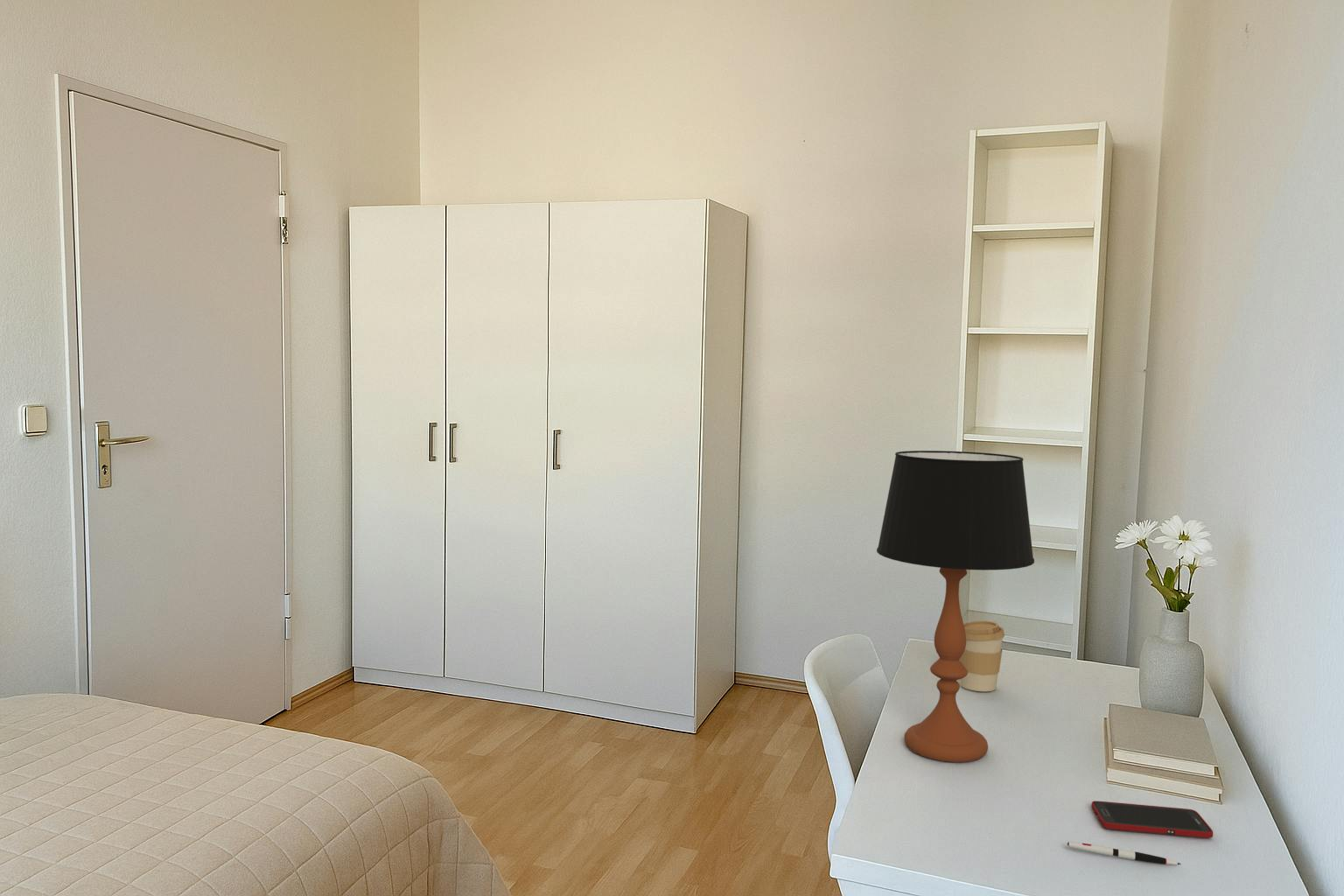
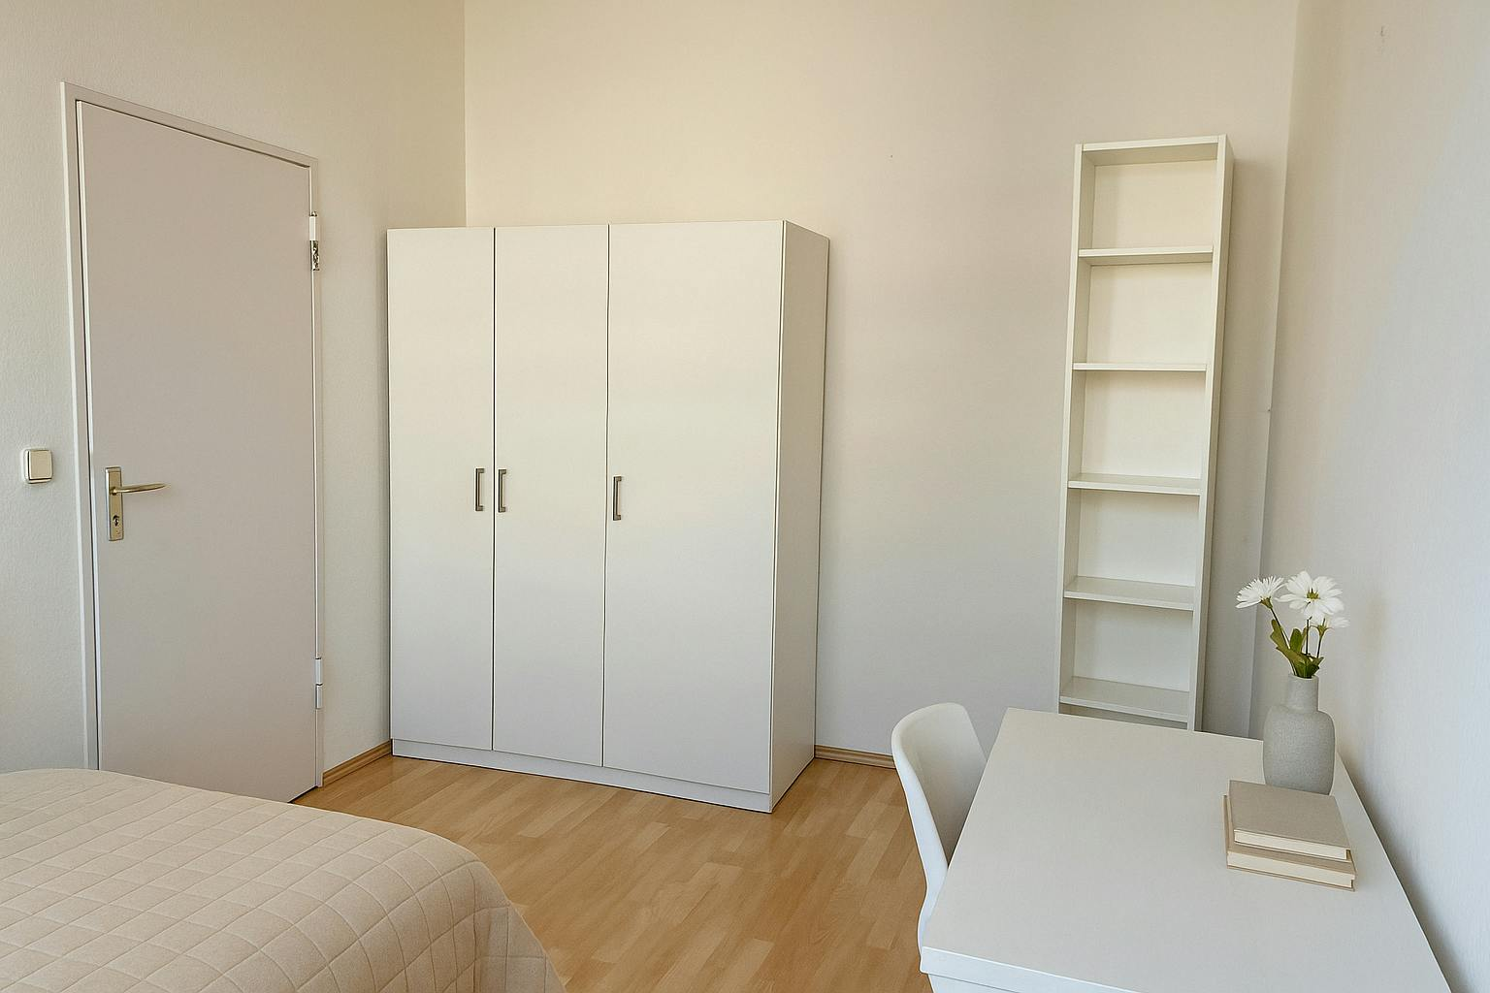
- coffee cup [959,620,1005,692]
- cell phone [1090,800,1214,839]
- table lamp [876,450,1035,763]
- pen [1067,841,1182,866]
